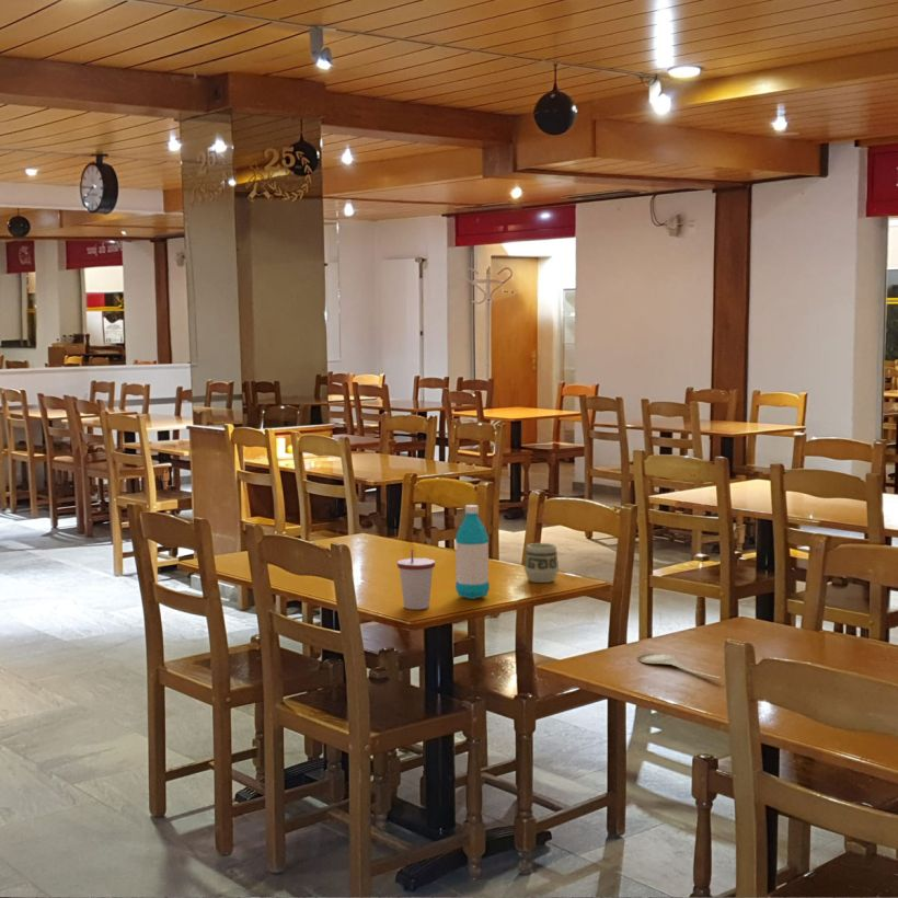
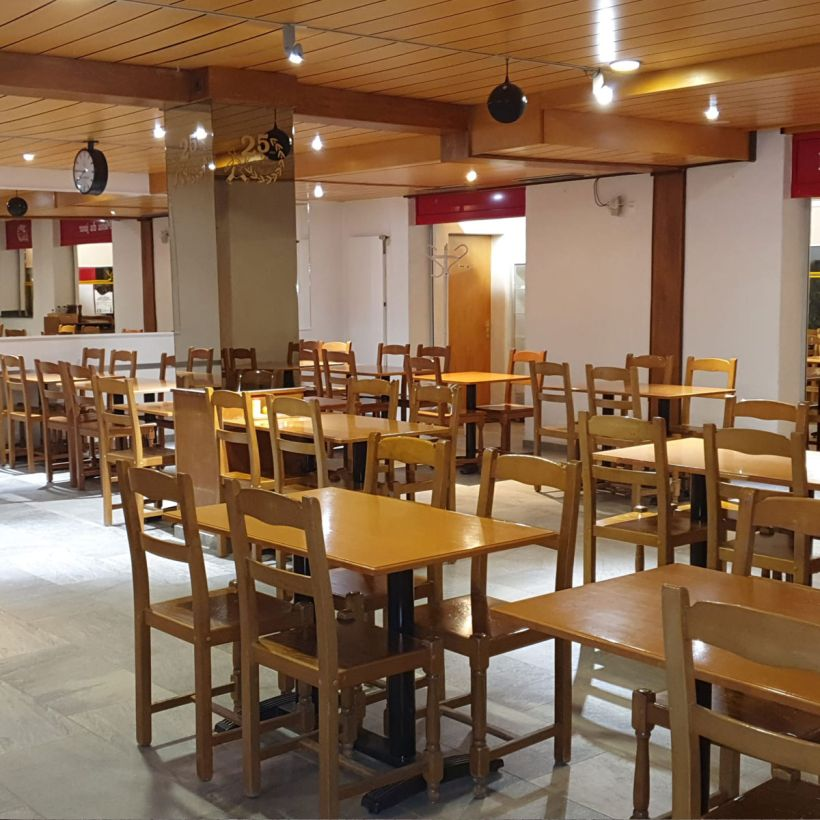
- cup [523,542,560,584]
- cup [396,549,436,610]
- spoon [636,653,722,680]
- water bottle [454,504,491,600]
